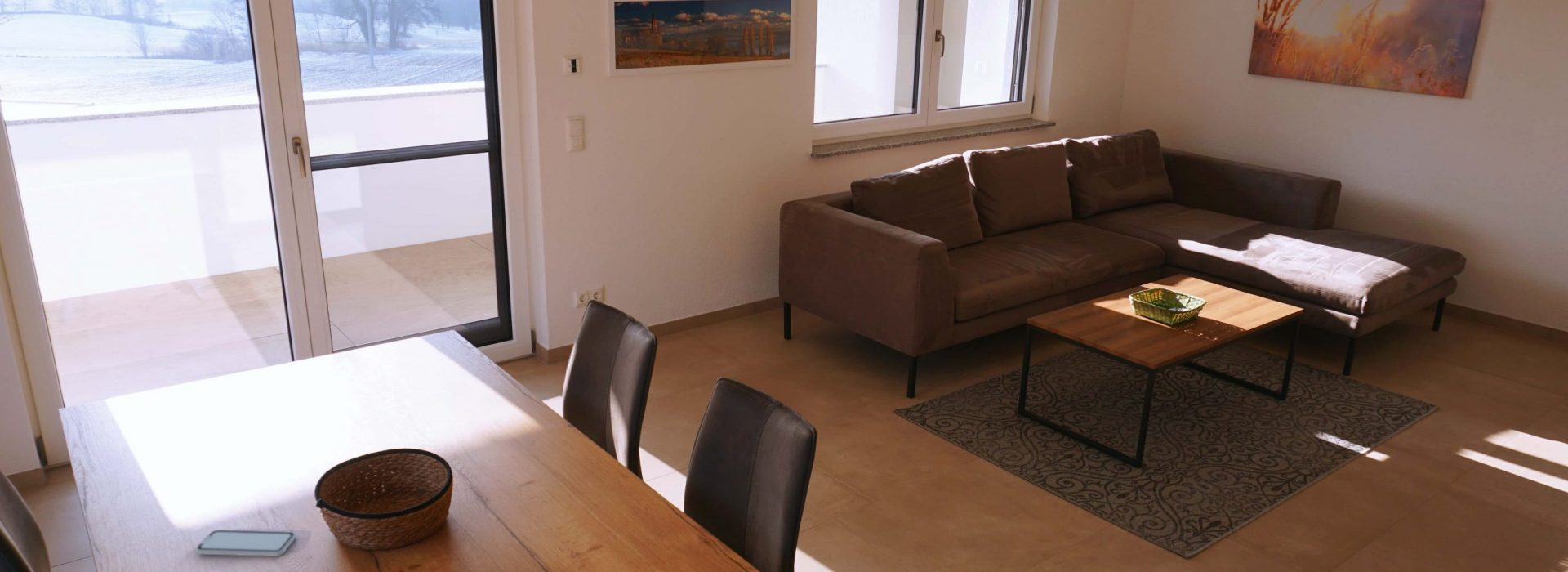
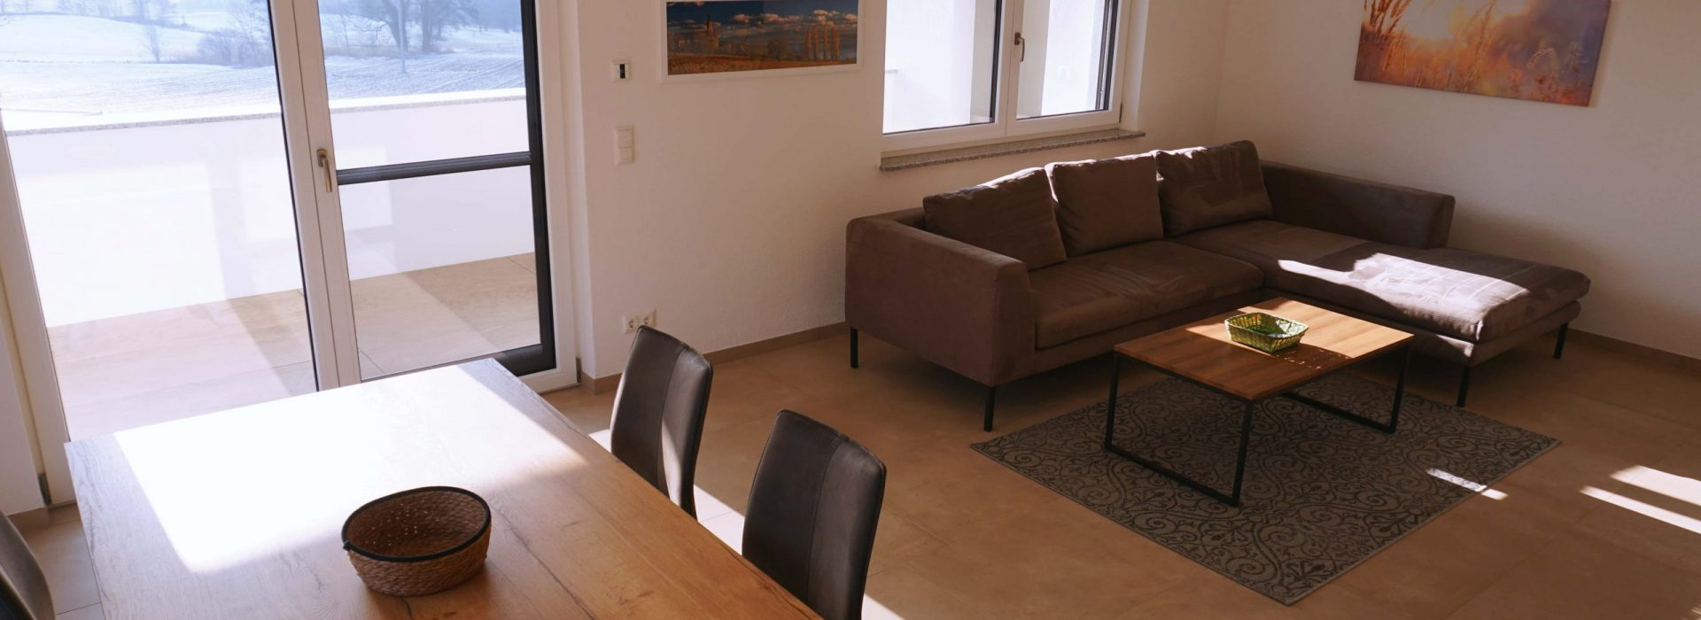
- smartphone [195,529,296,557]
